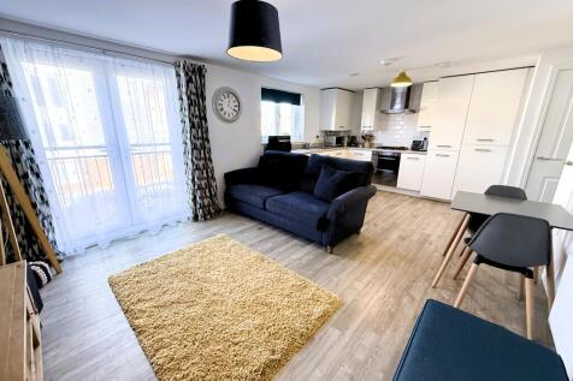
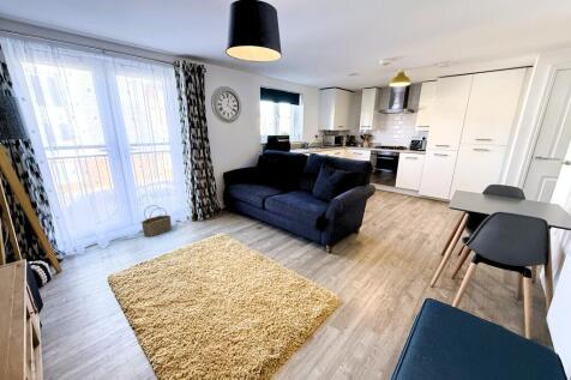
+ wicker basket [140,204,173,237]
